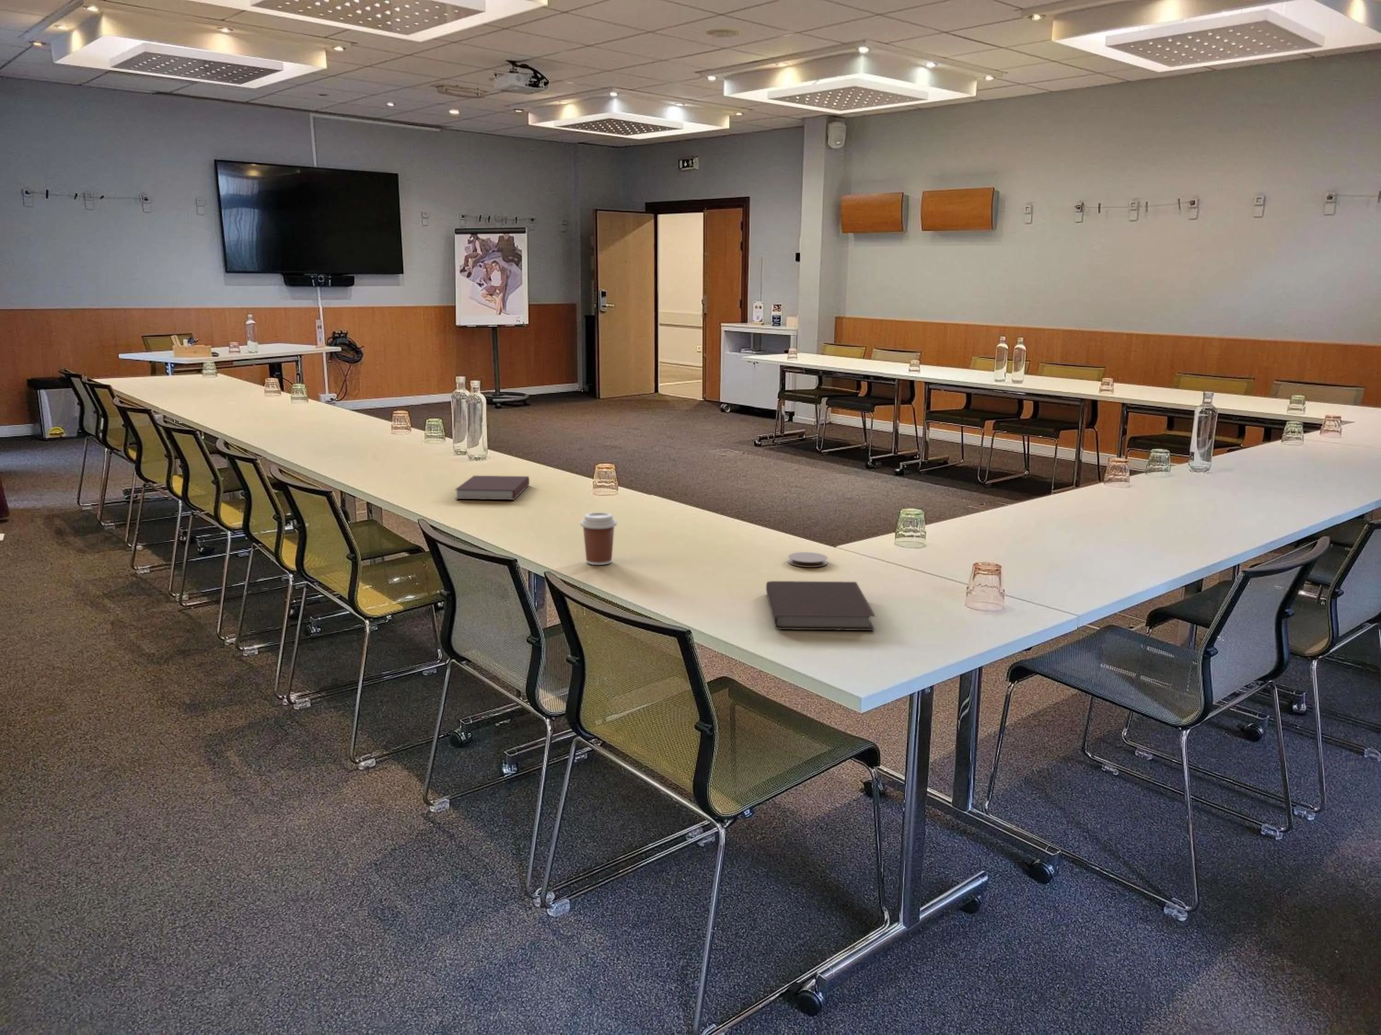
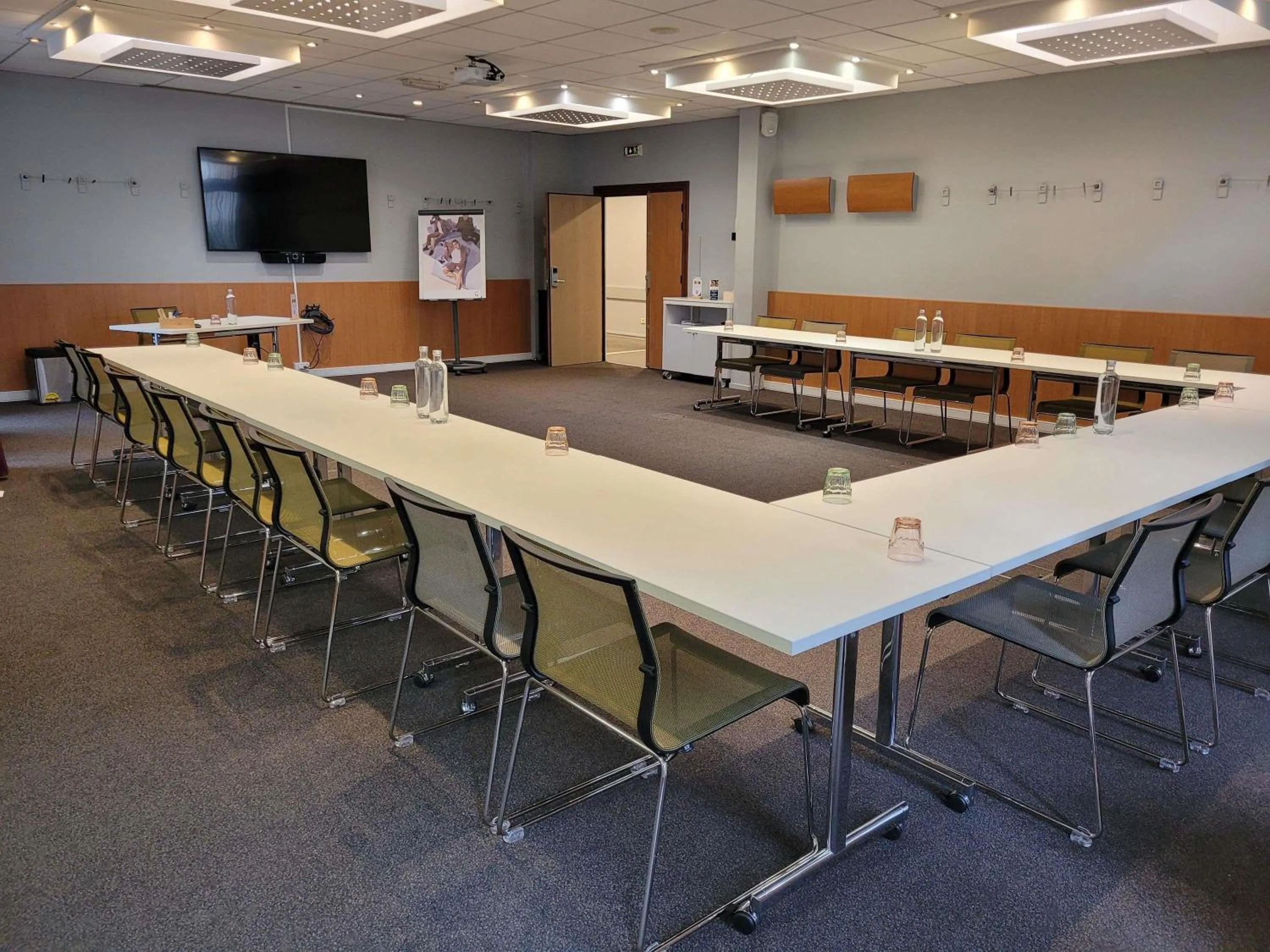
- coffee cup [580,512,618,565]
- notebook [455,475,530,500]
- notebook [766,581,876,631]
- coaster [787,551,829,569]
